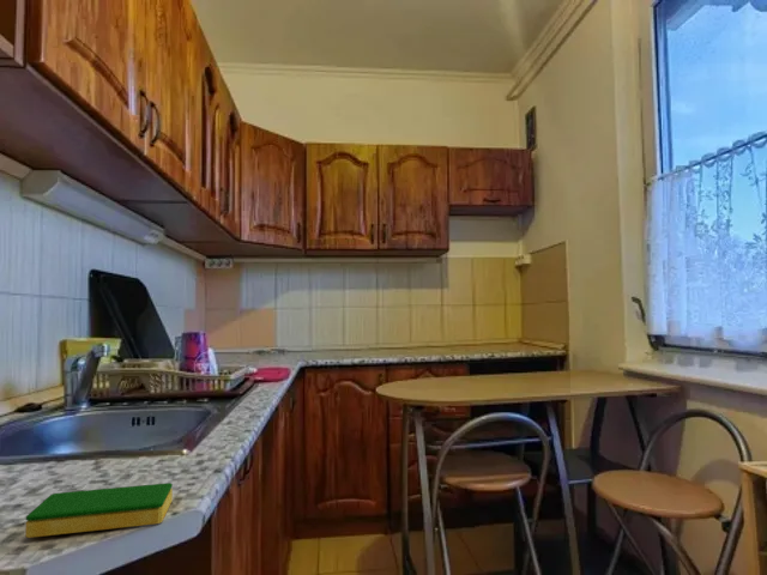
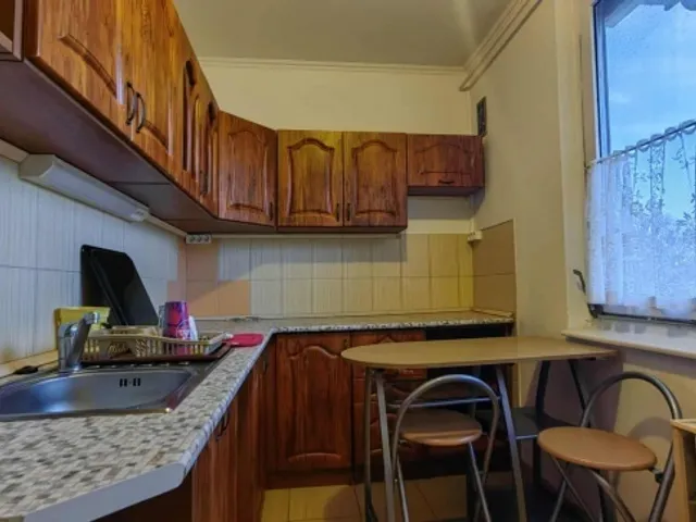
- dish sponge [24,482,174,539]
